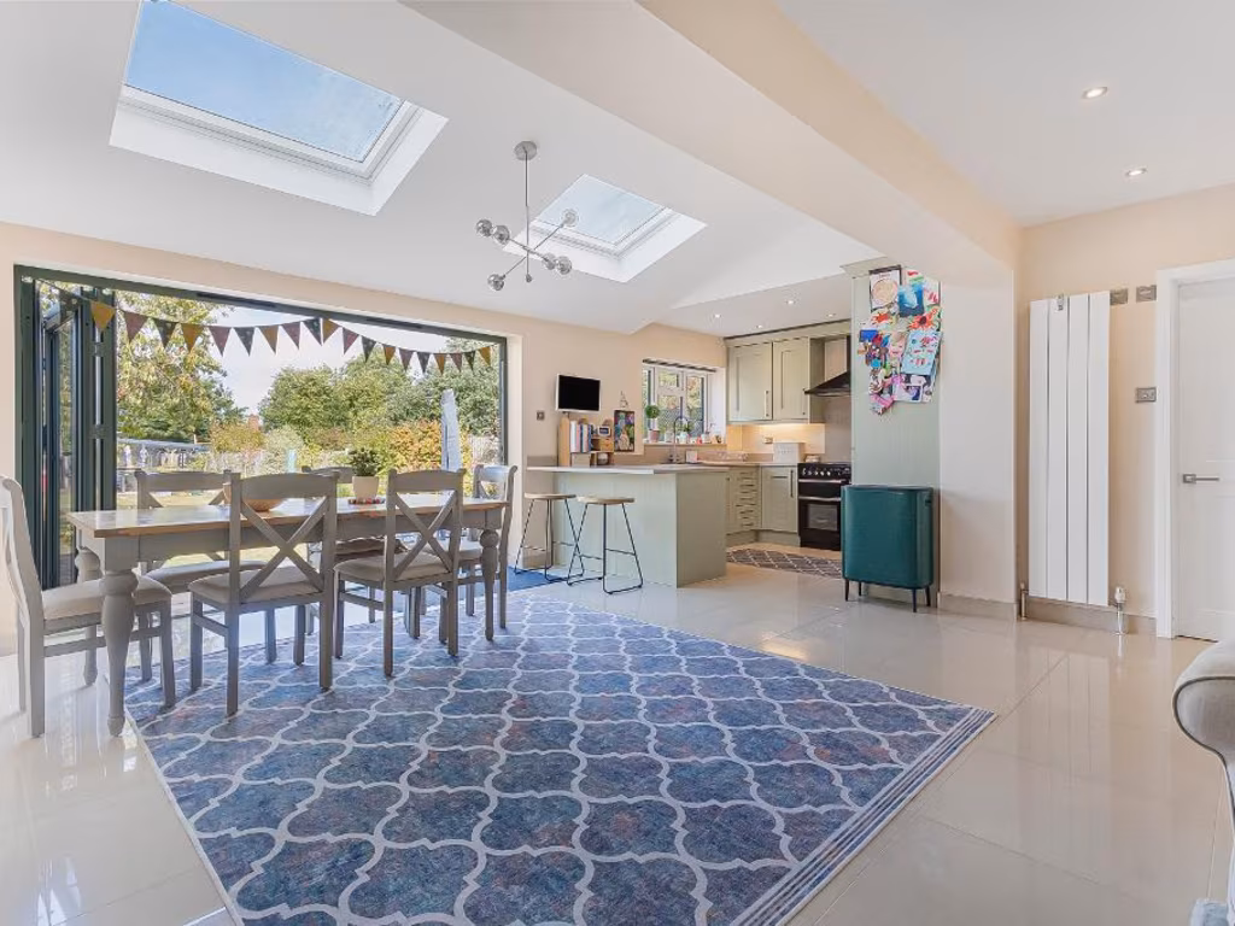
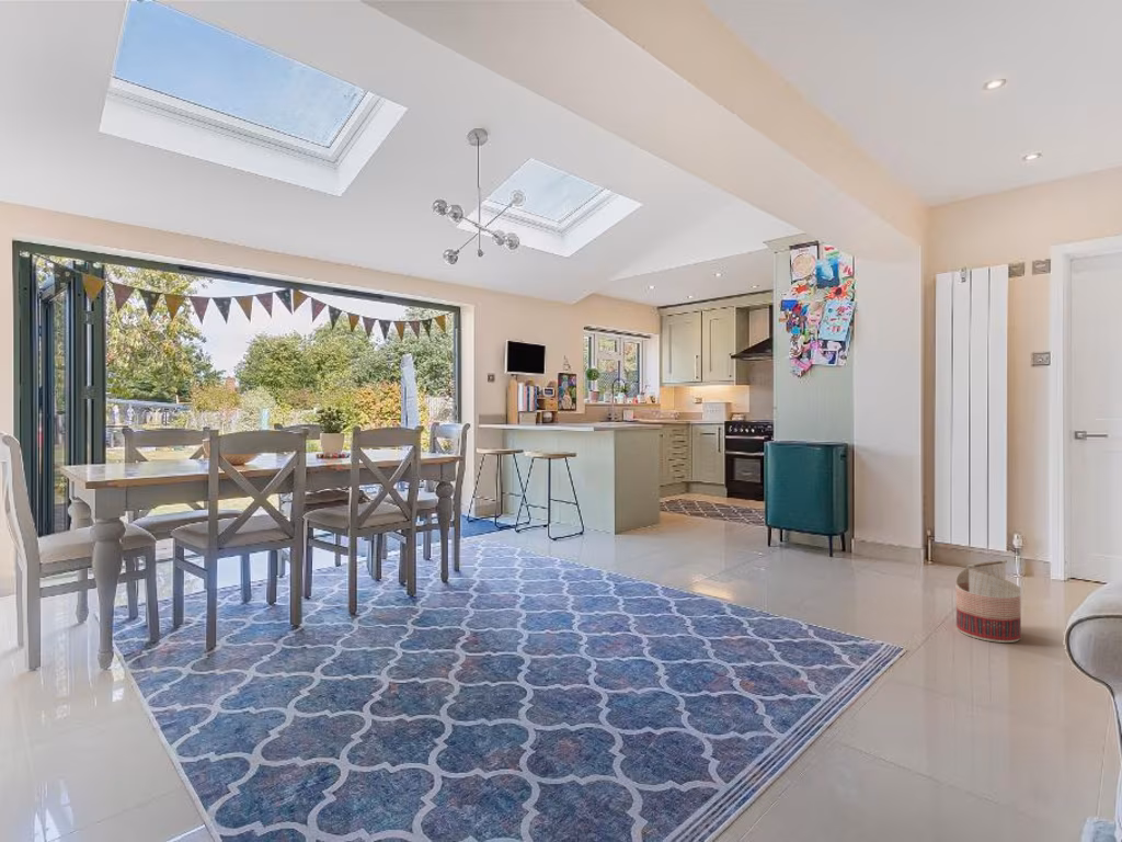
+ basket [955,559,1022,644]
